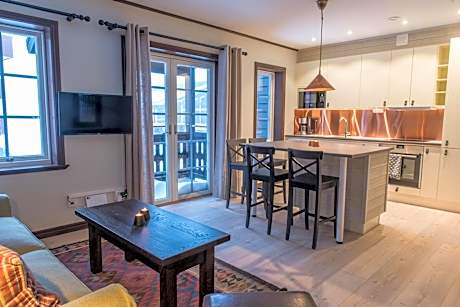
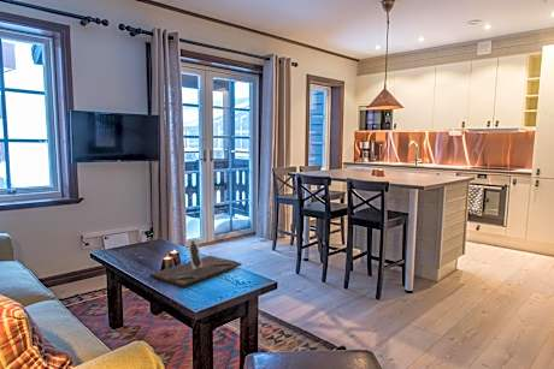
+ decorative tray [149,237,243,288]
